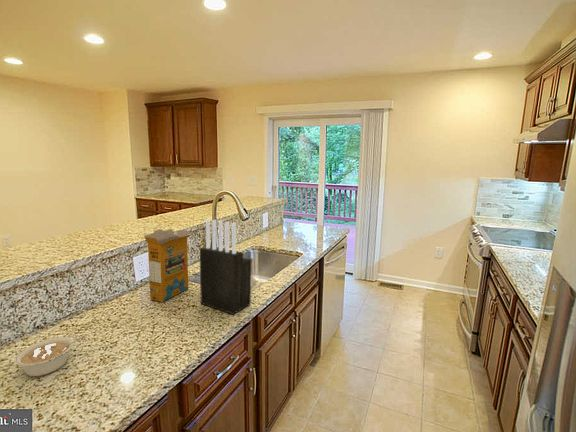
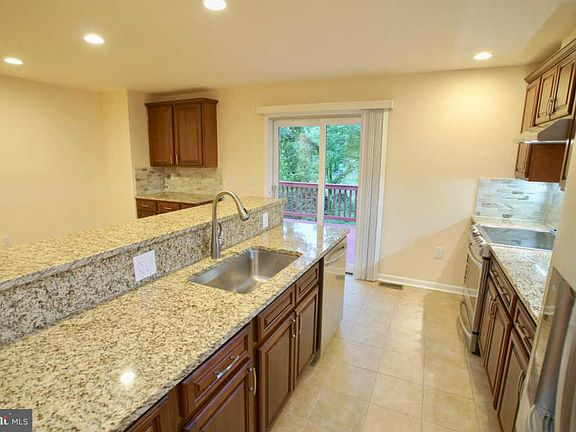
- knife block [199,218,252,315]
- legume [13,334,86,377]
- cereal box [143,228,194,303]
